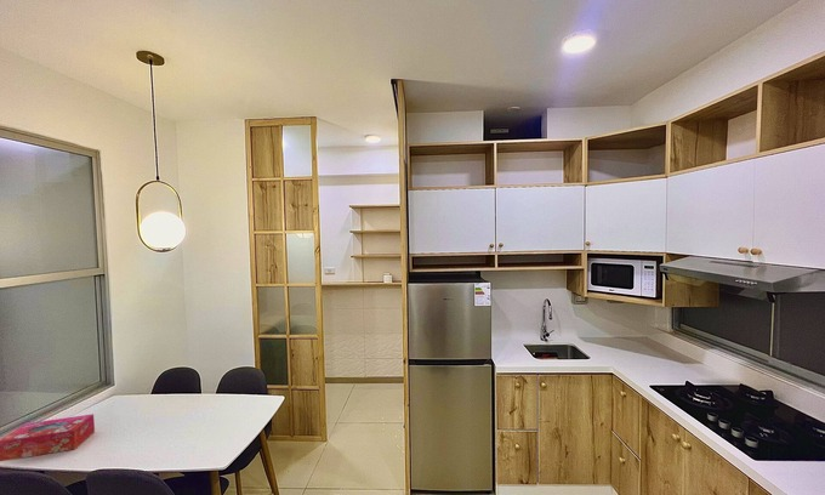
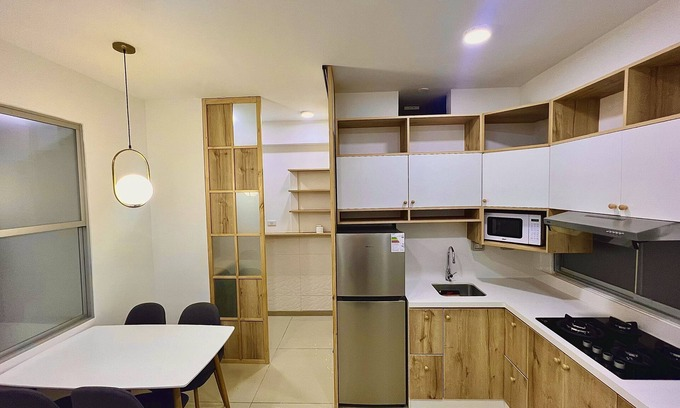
- tissue box [0,412,96,462]
